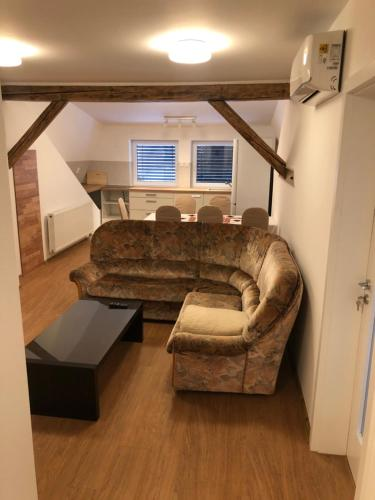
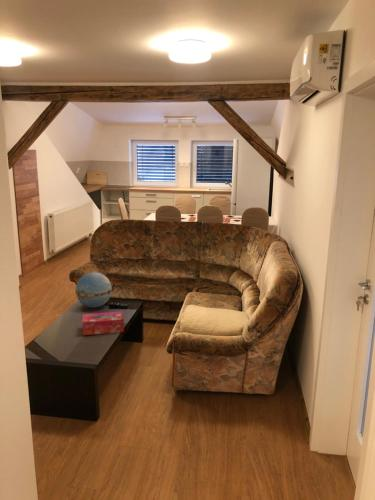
+ tissue box [81,311,125,336]
+ decorative orb [75,271,113,308]
